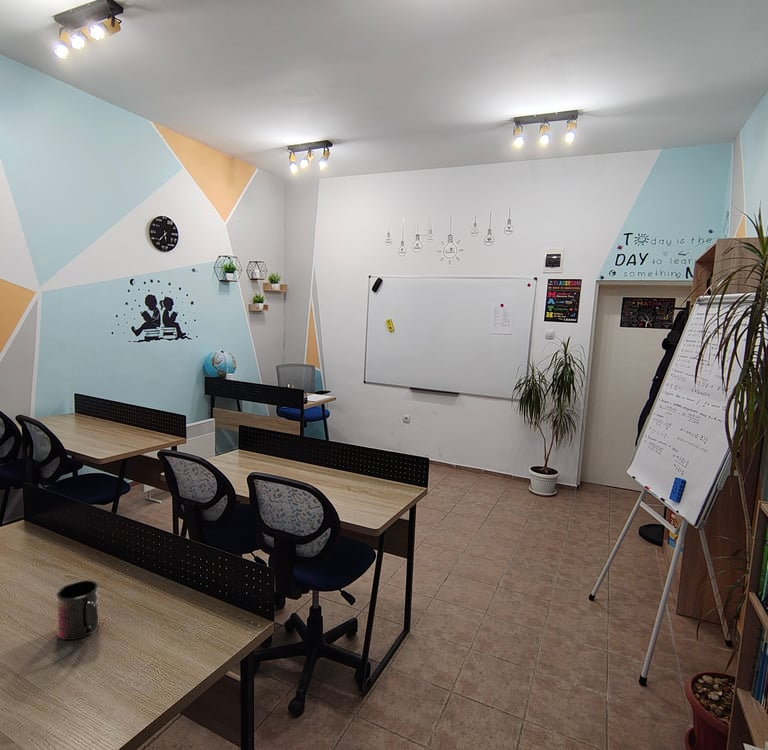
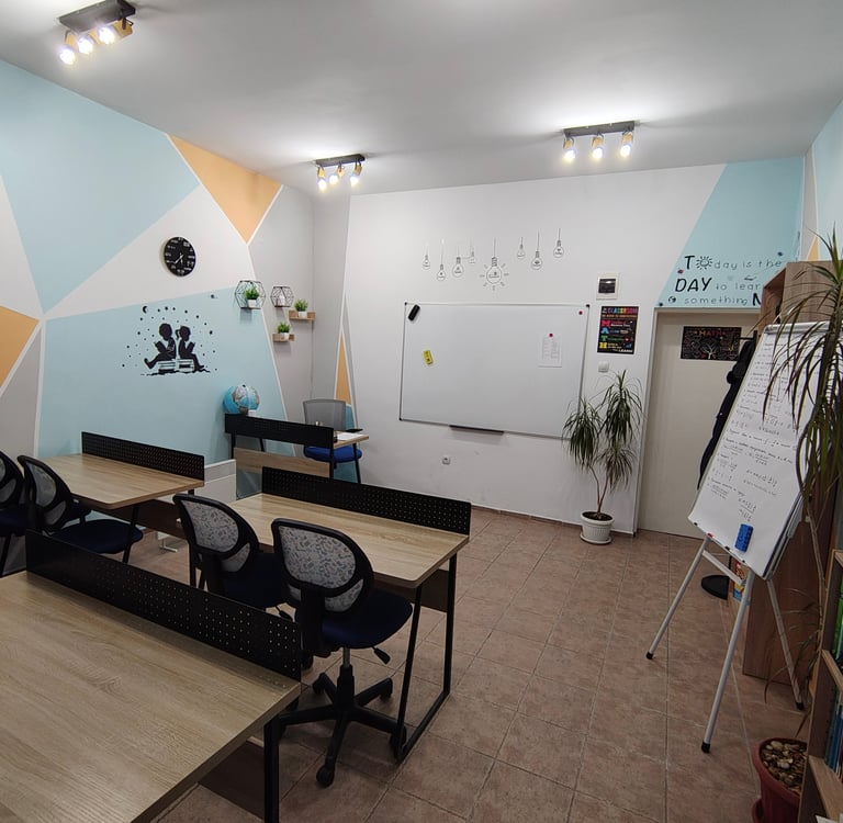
- mug [56,579,100,641]
